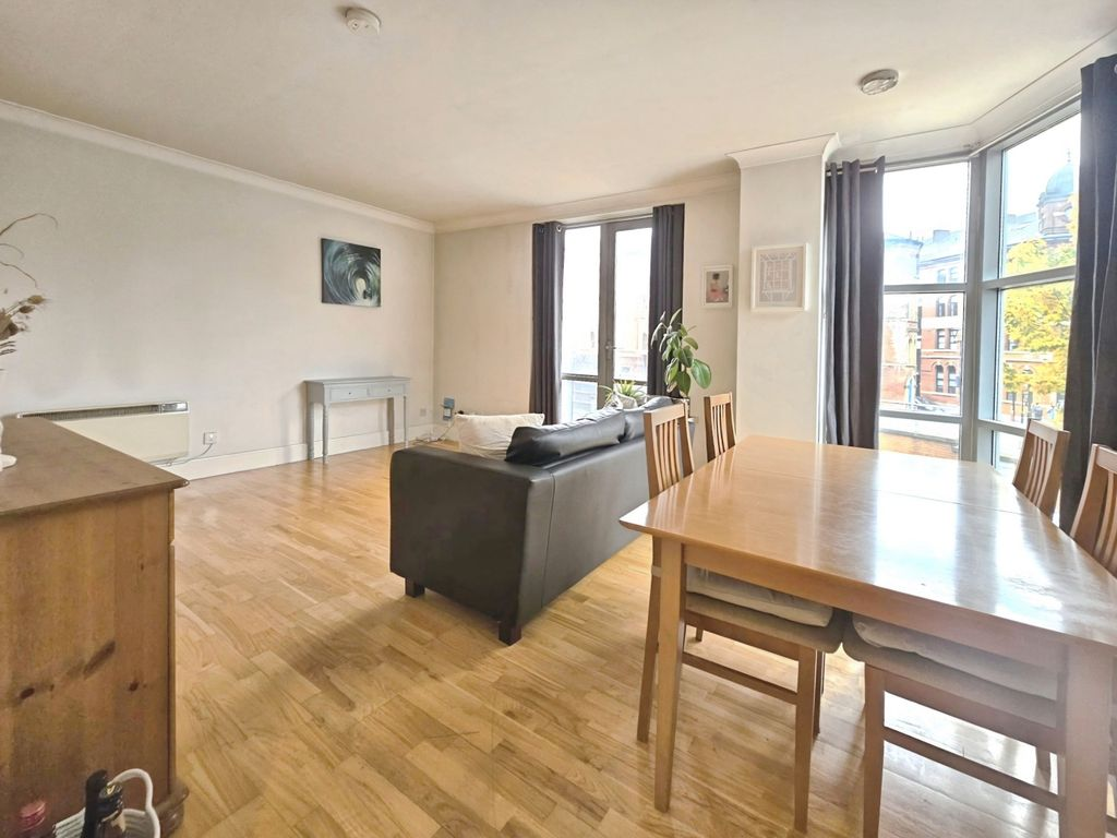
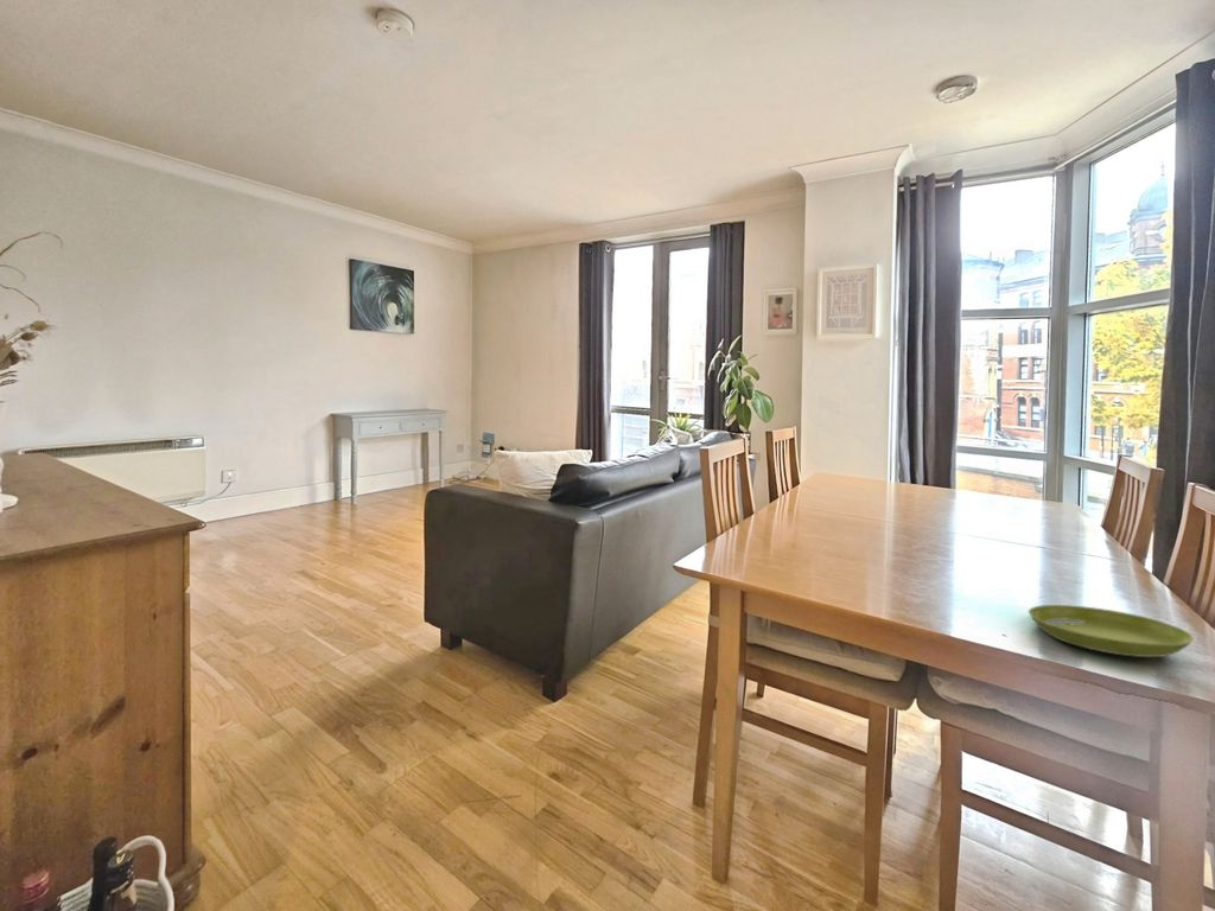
+ saucer [1028,604,1195,658]
